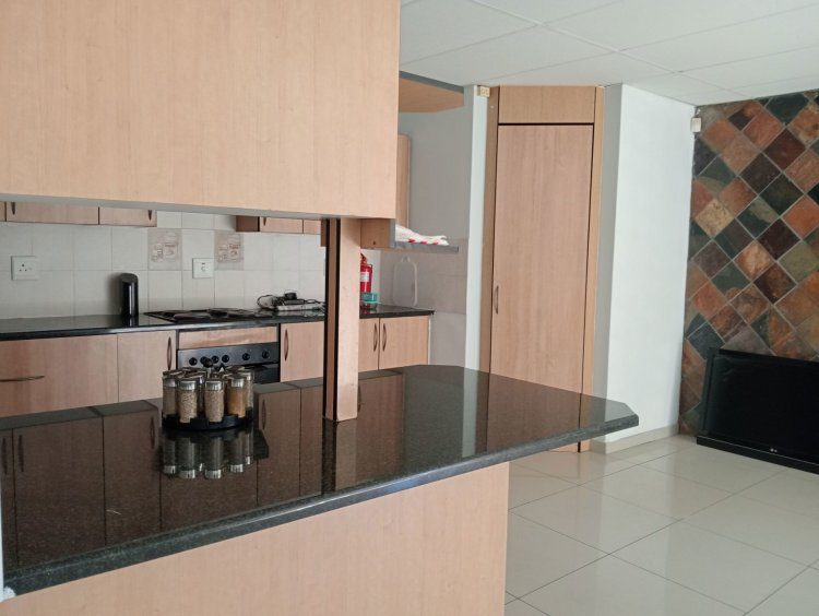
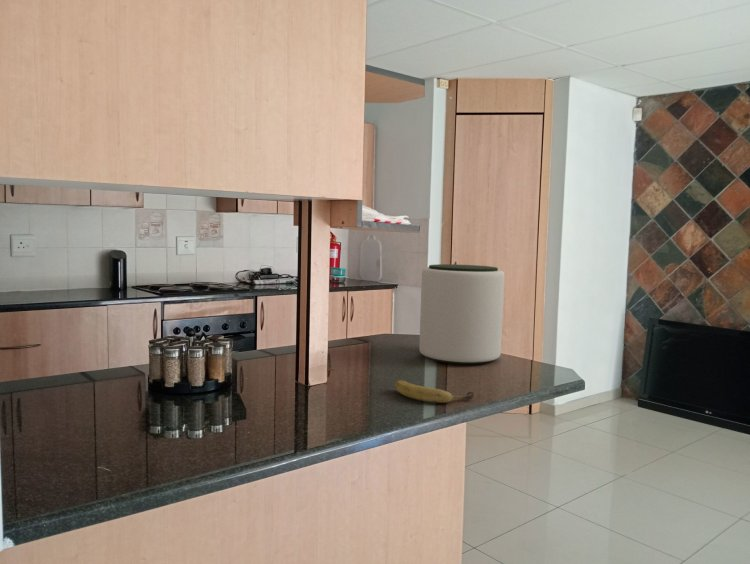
+ plant pot [418,263,505,365]
+ fruit [394,379,475,404]
